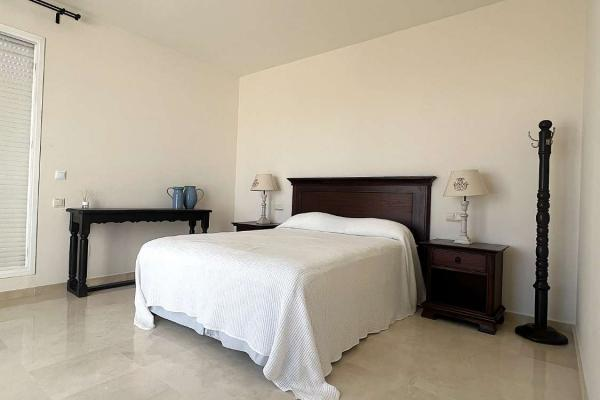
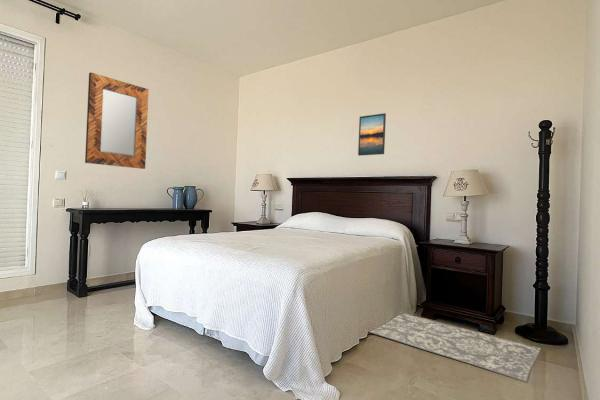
+ rug [369,313,542,383]
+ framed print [357,112,387,157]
+ home mirror [84,71,150,170]
